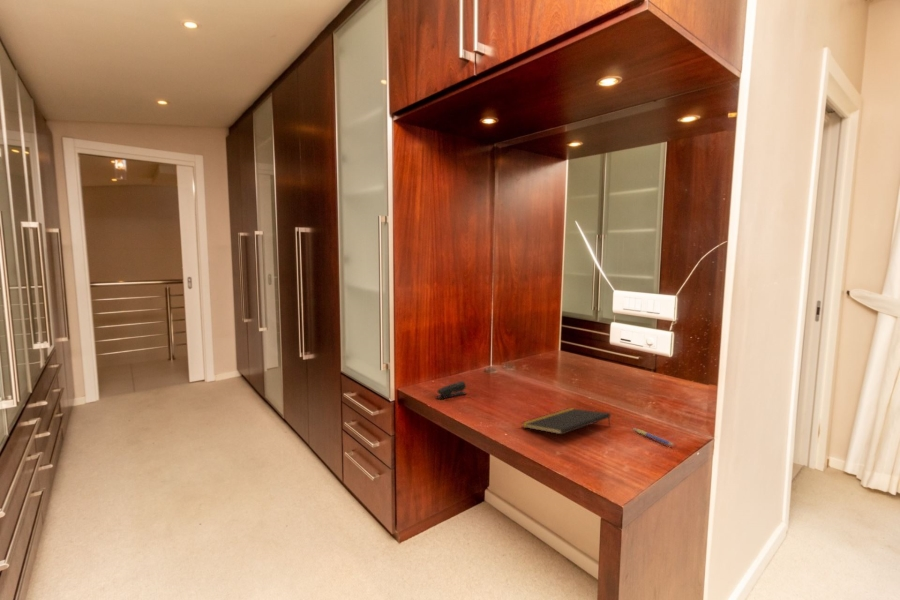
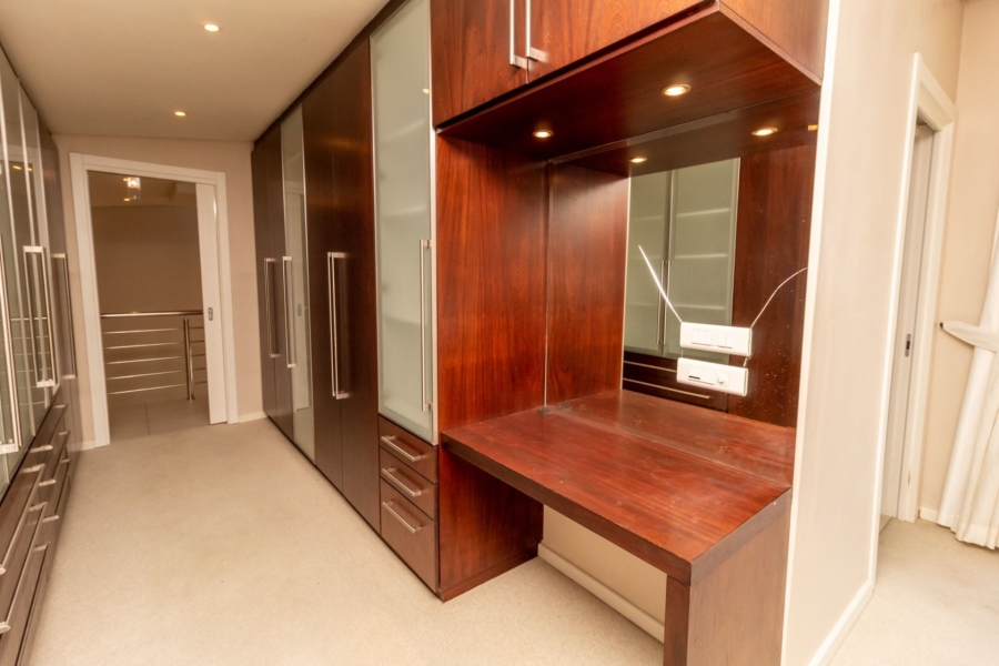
- notepad [520,407,612,435]
- pen [632,427,675,447]
- stapler [435,380,468,400]
